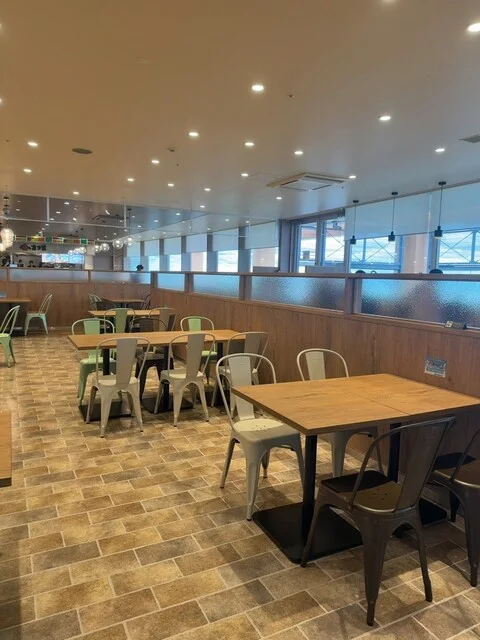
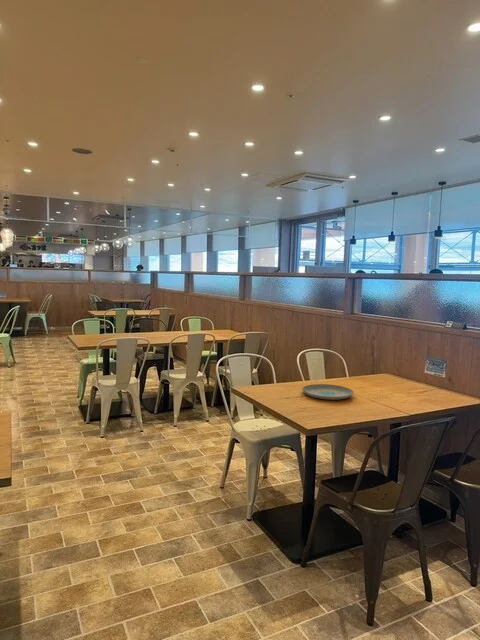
+ plate [301,383,355,401]
